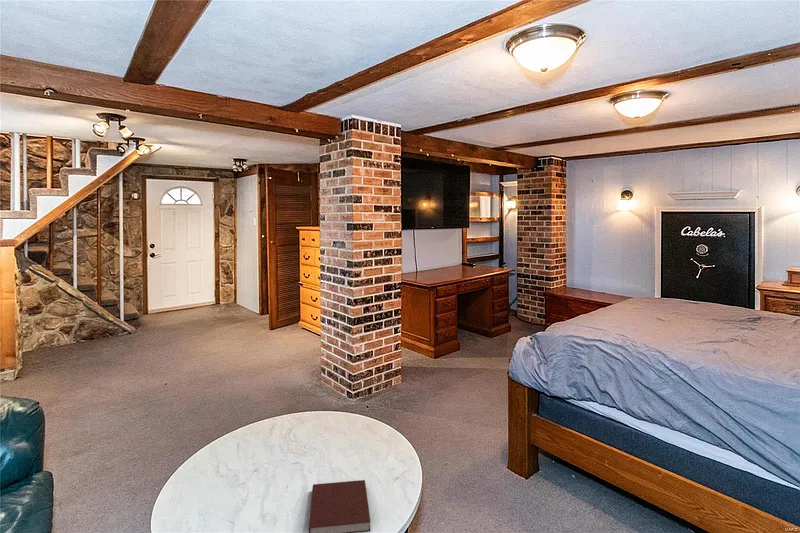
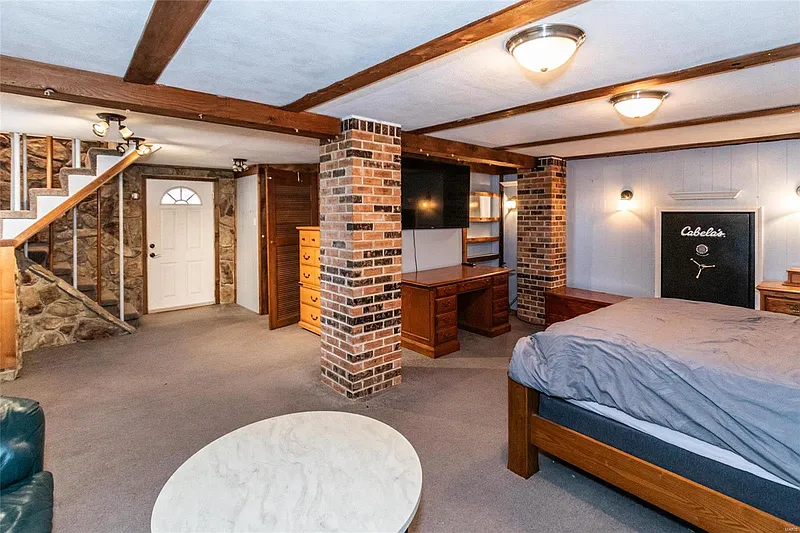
- notebook [308,479,372,533]
